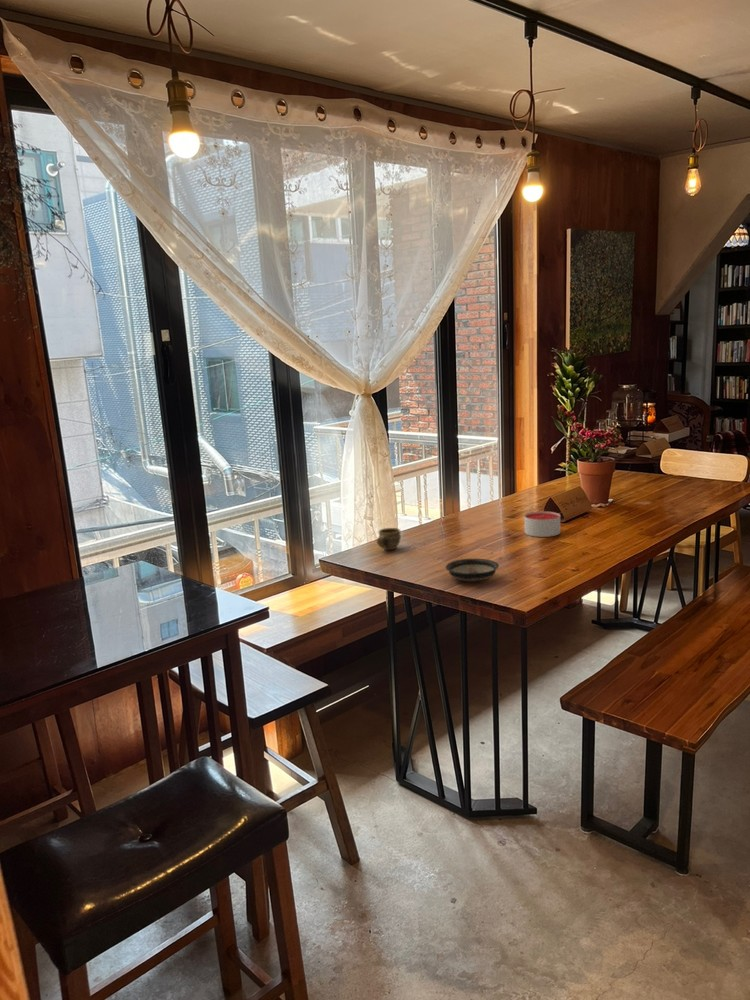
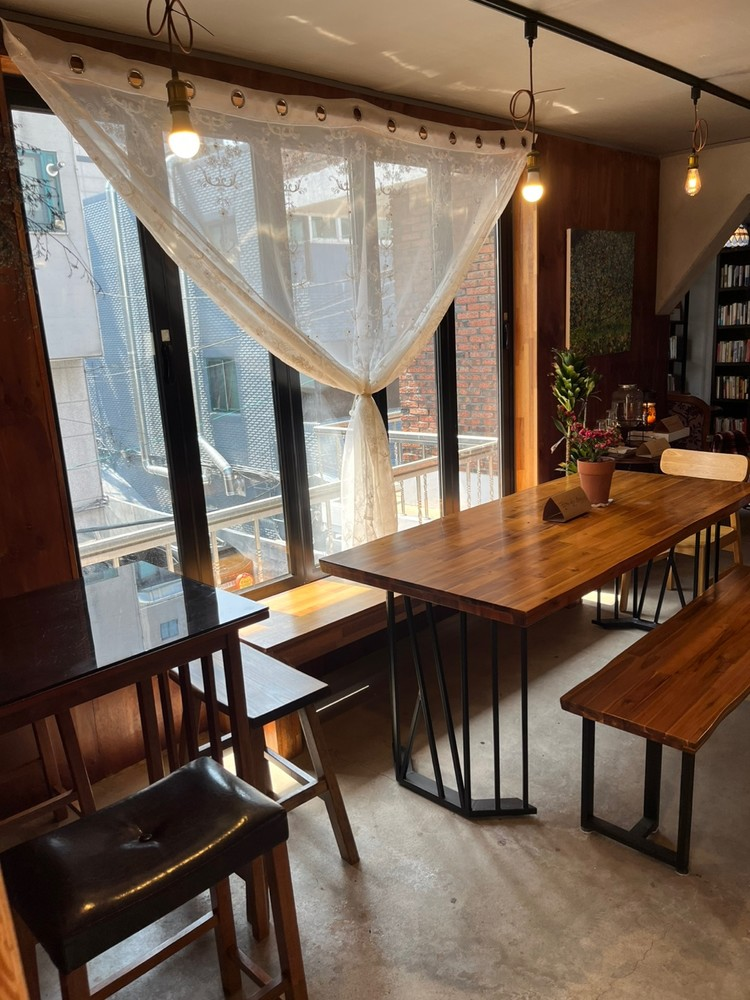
- saucer [445,558,500,583]
- cup [376,527,402,551]
- candle [523,510,561,538]
